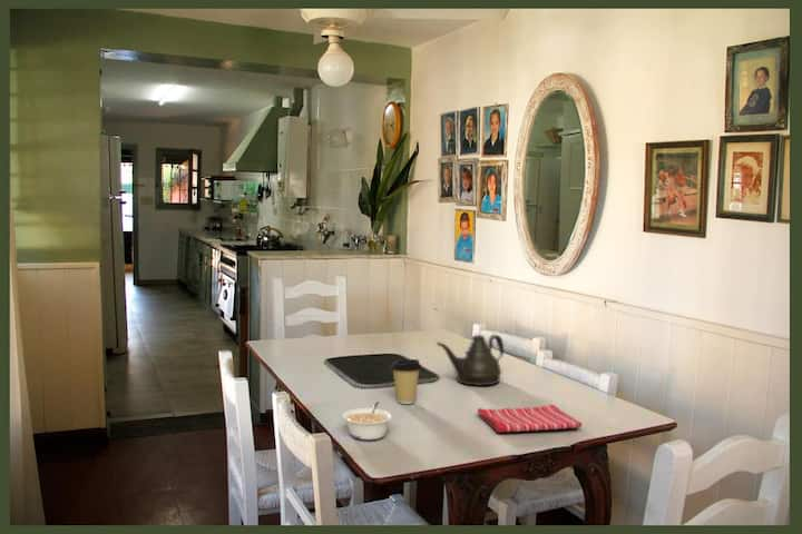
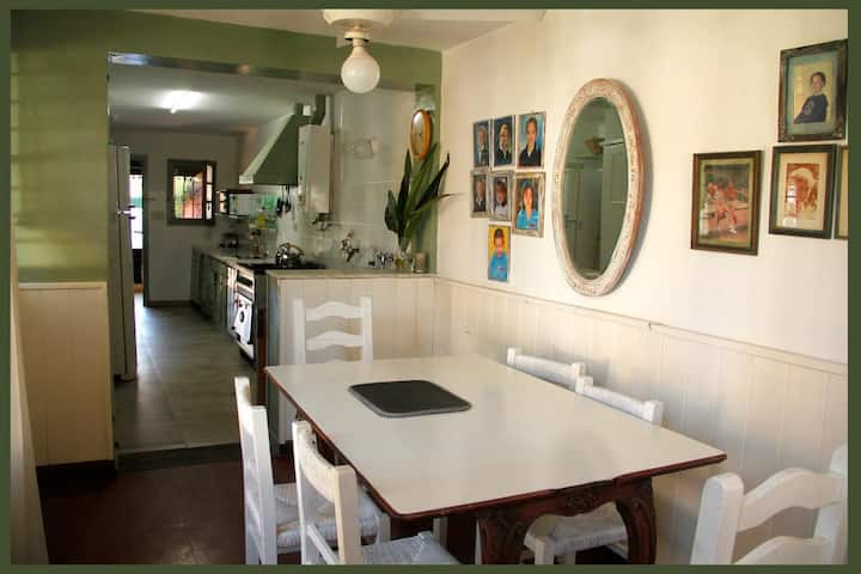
- dish towel [476,404,584,434]
- legume [342,400,393,441]
- teapot [436,334,505,387]
- coffee cup [390,358,423,405]
